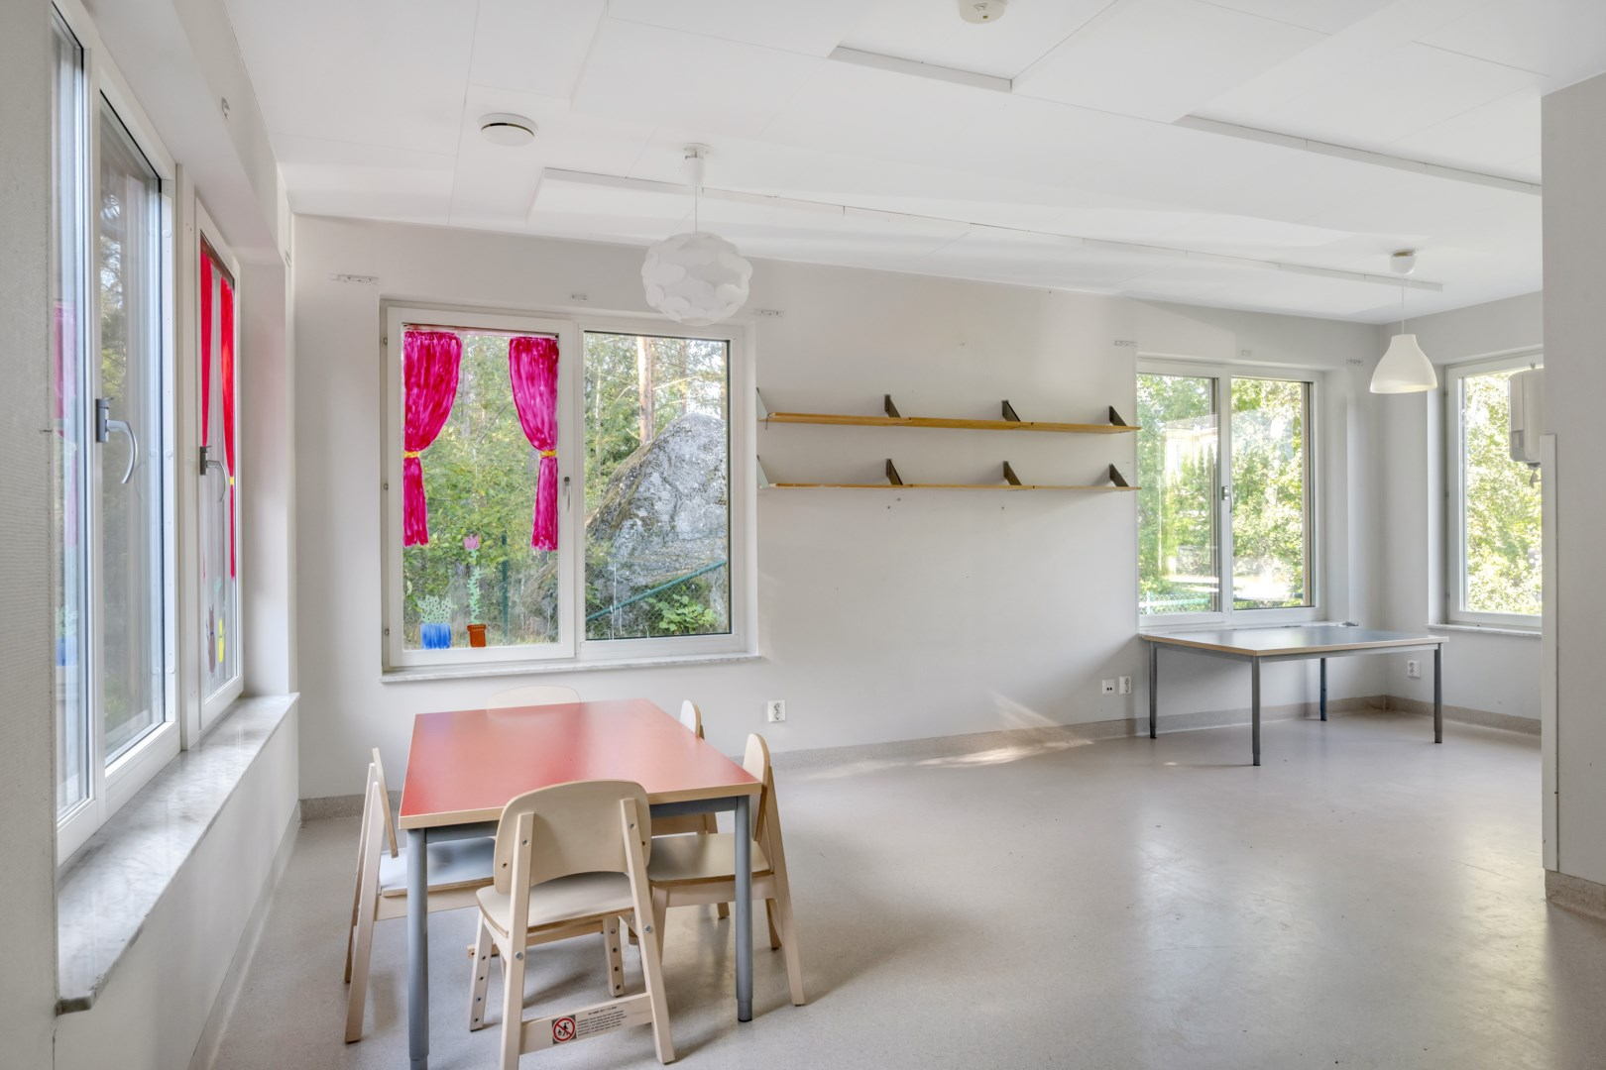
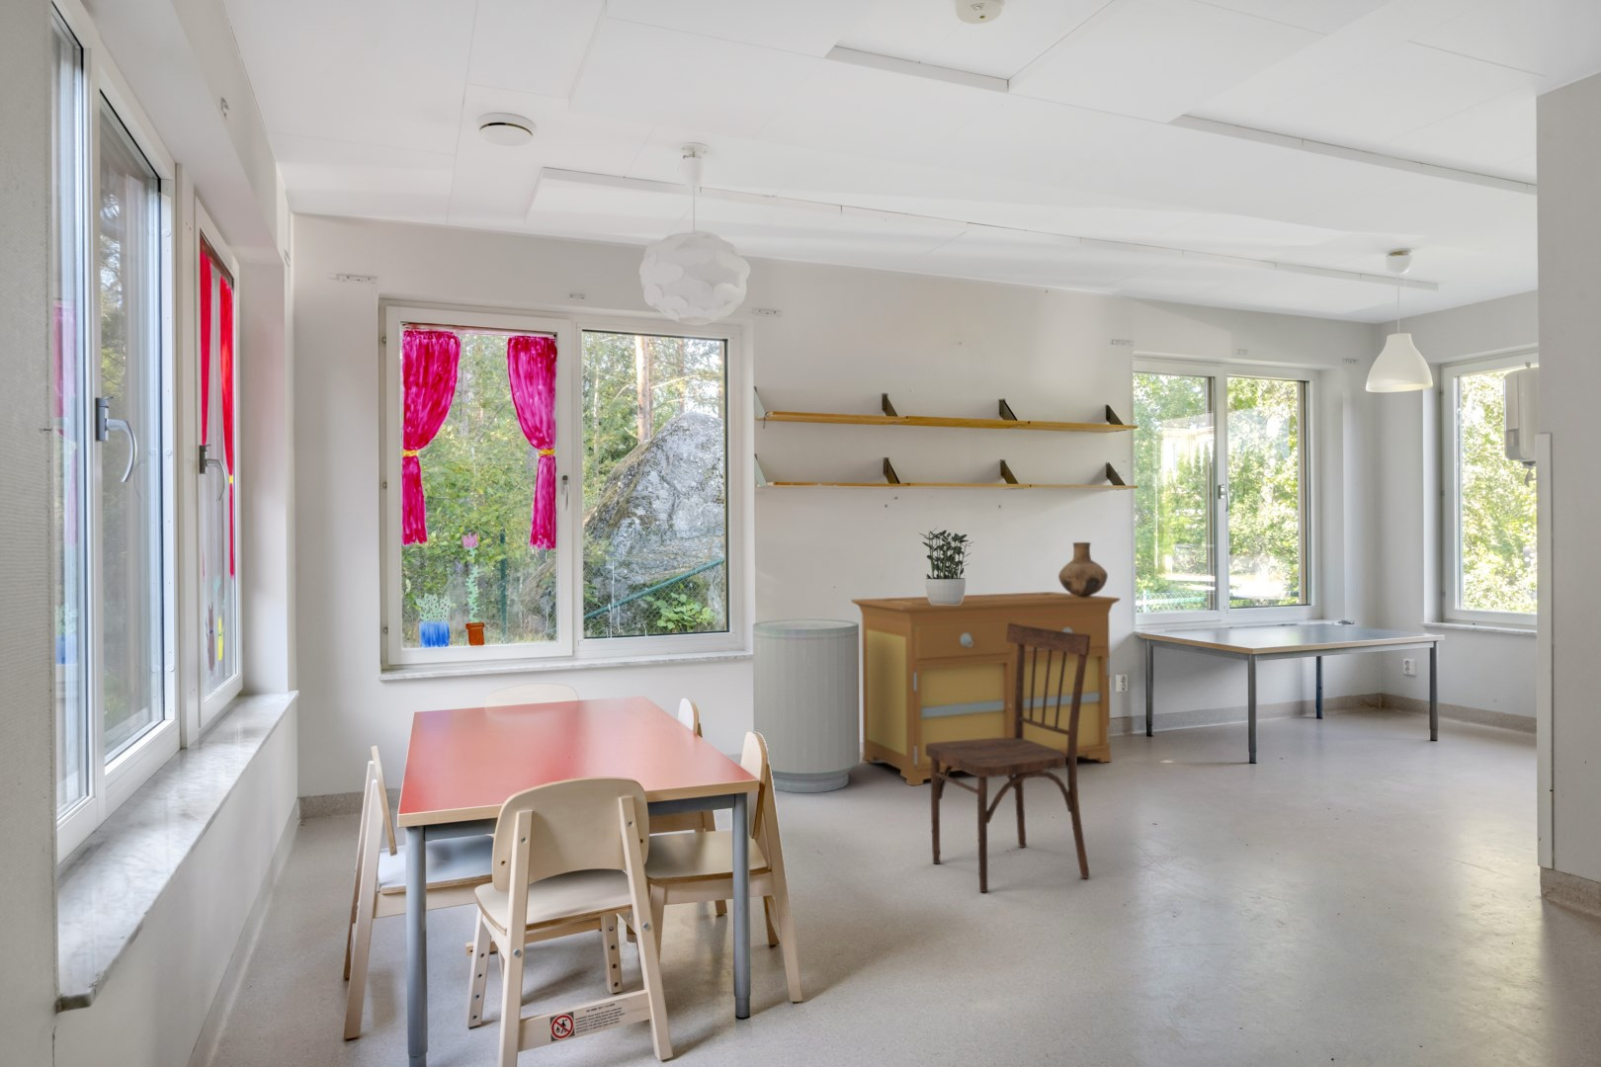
+ dining chair [926,623,1091,893]
+ trash can [752,618,861,793]
+ vase [1058,542,1109,597]
+ potted plant [920,525,974,605]
+ sideboard [849,591,1121,786]
